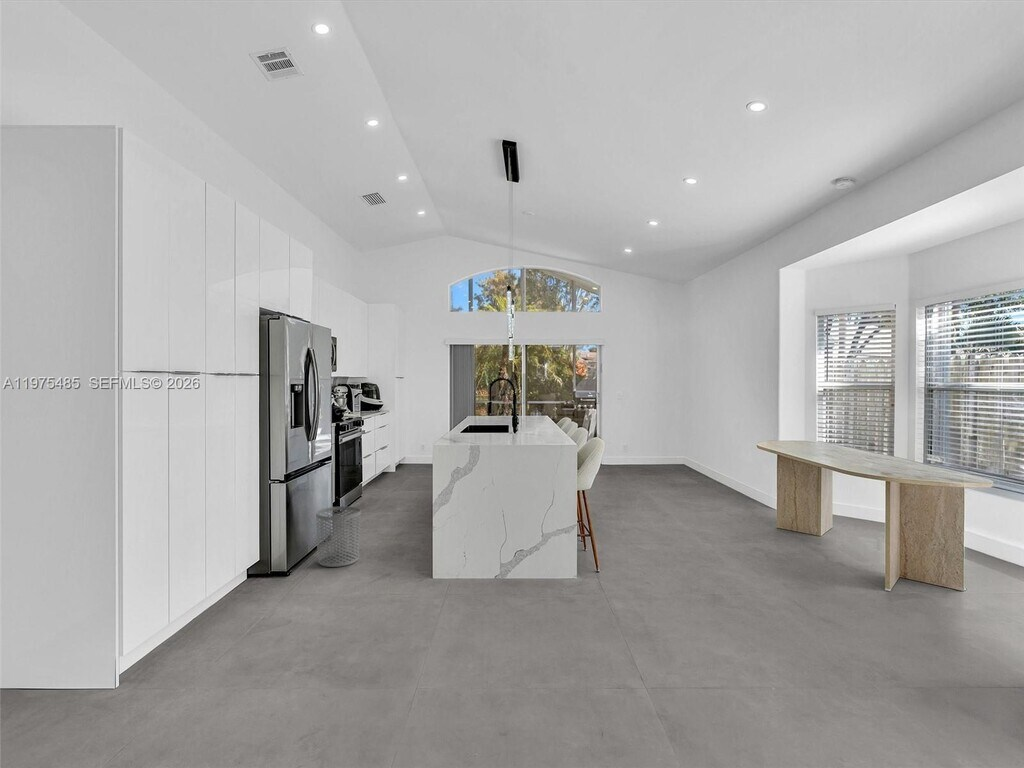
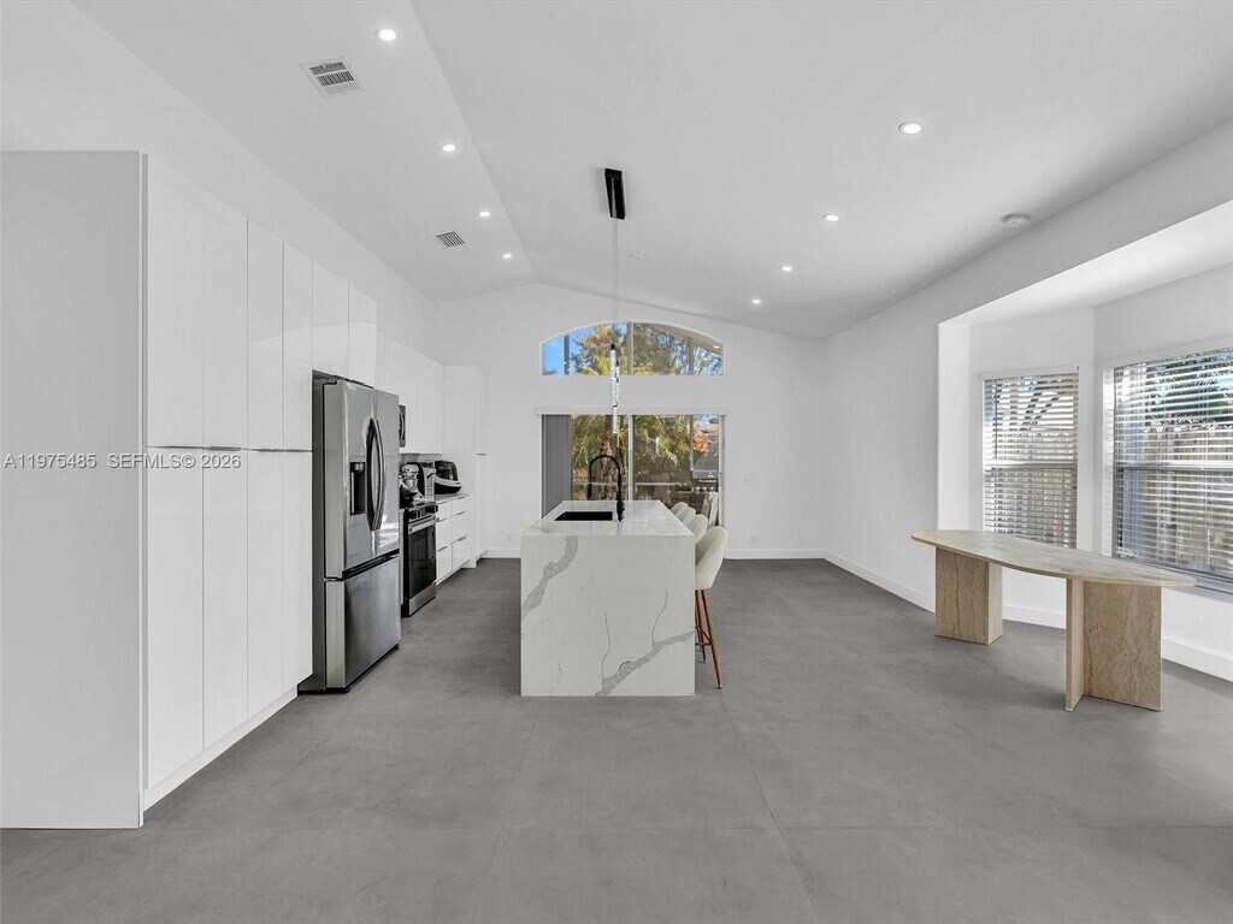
- waste bin [315,505,362,568]
